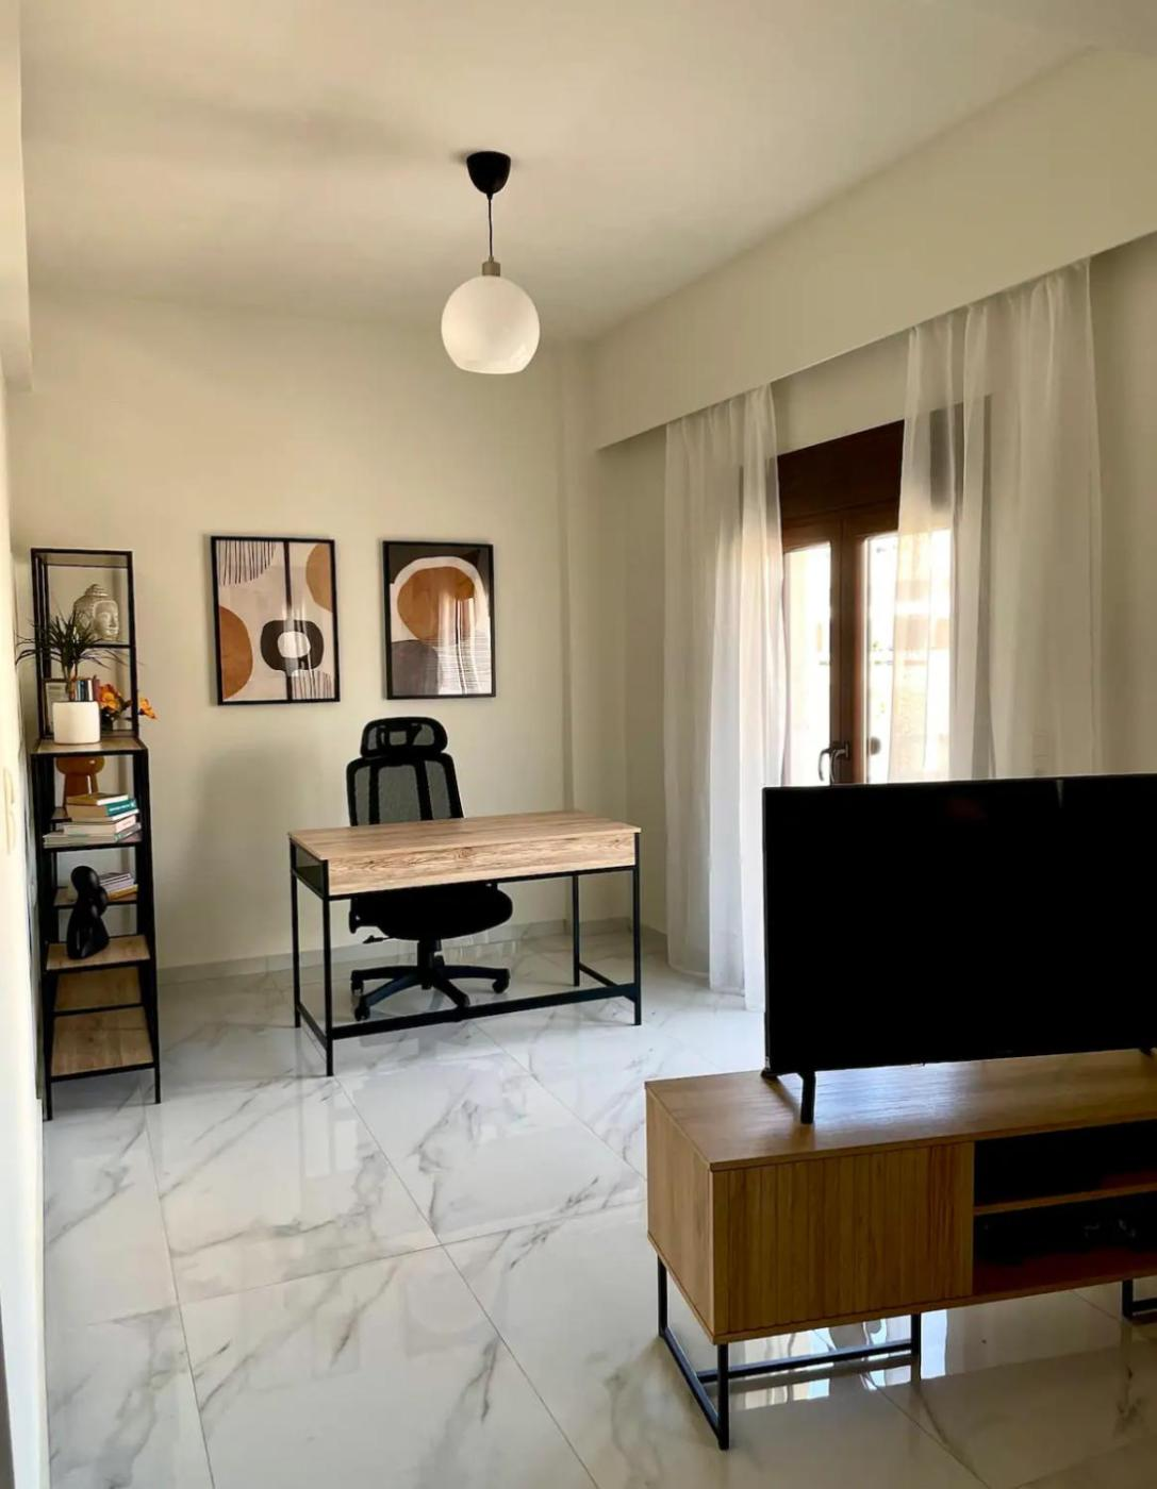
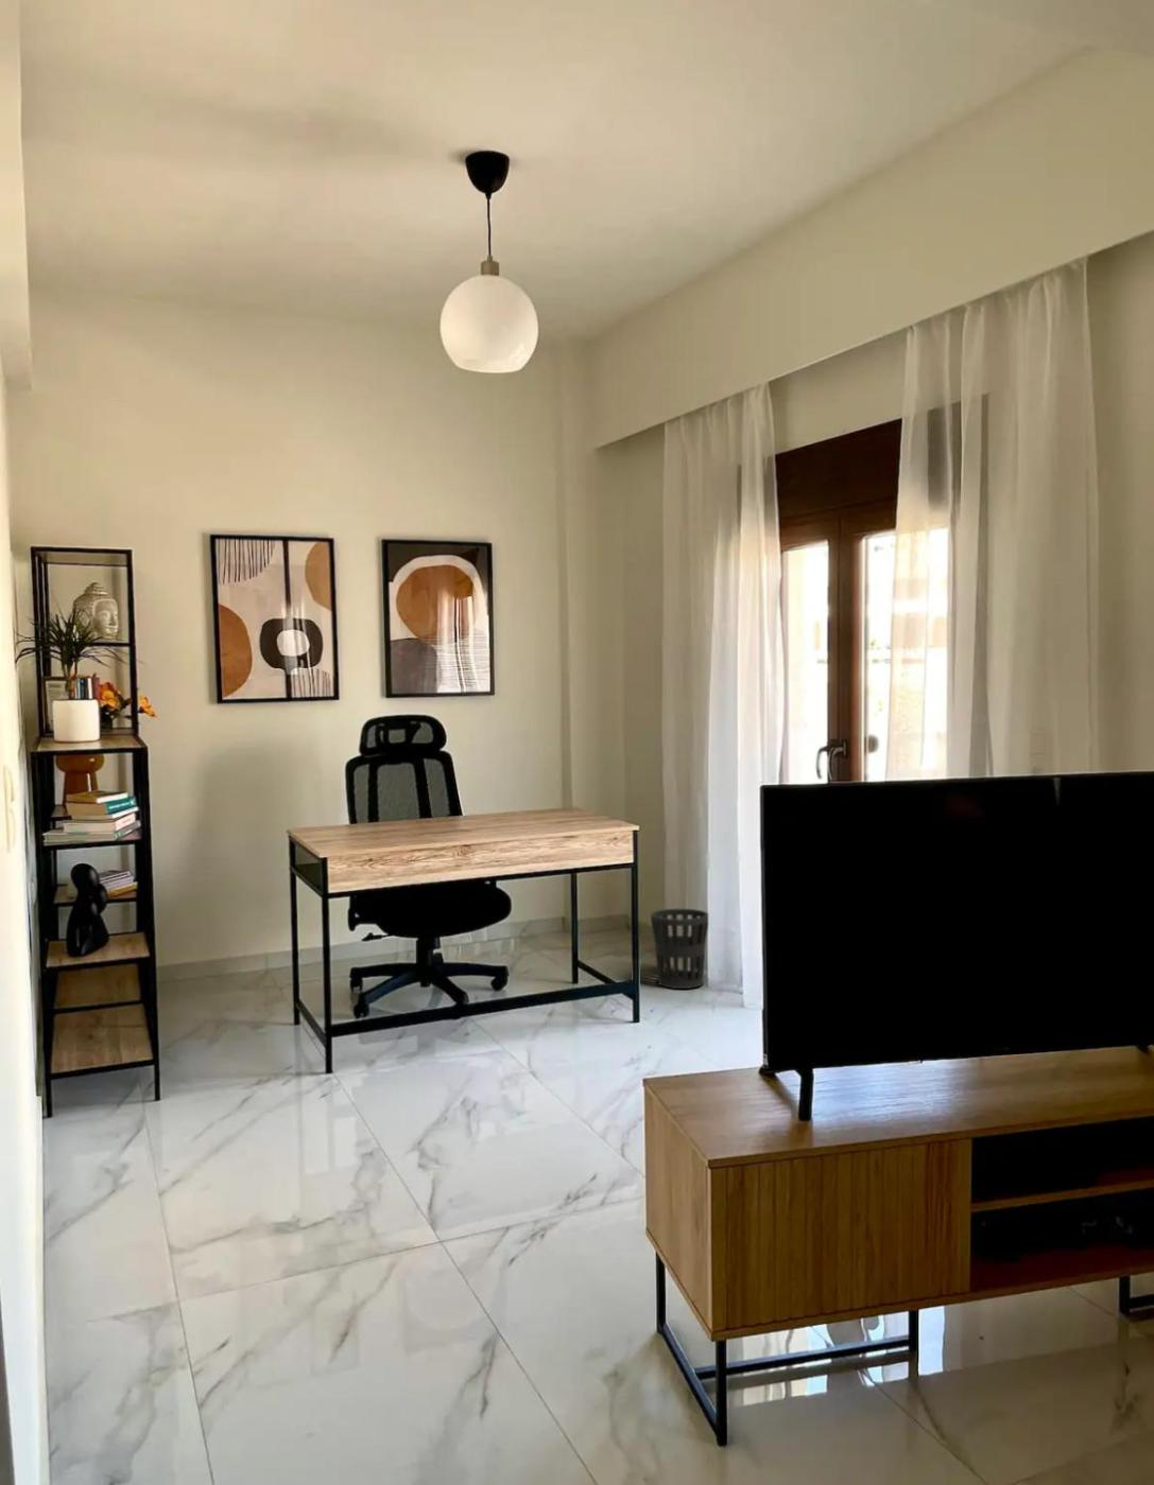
+ wastebasket [650,908,709,990]
